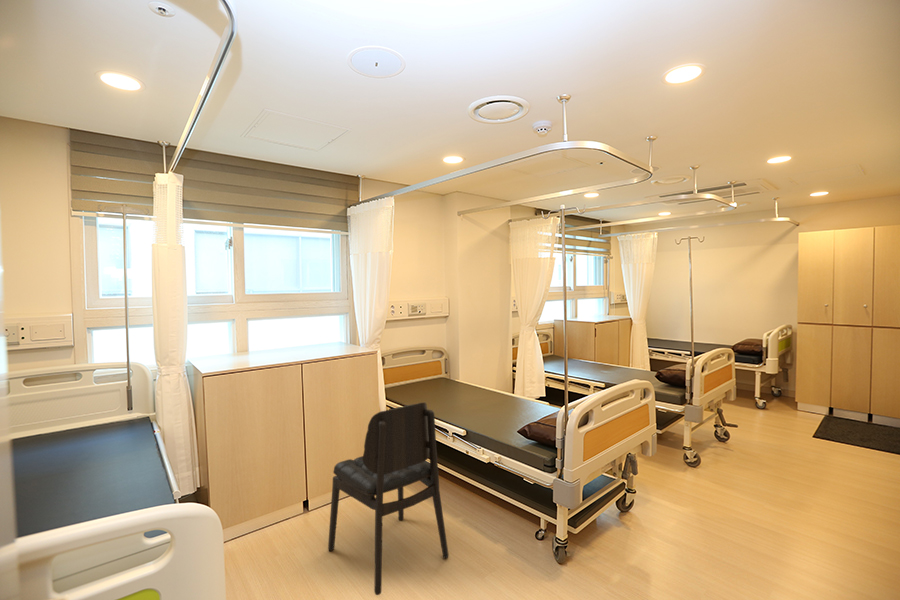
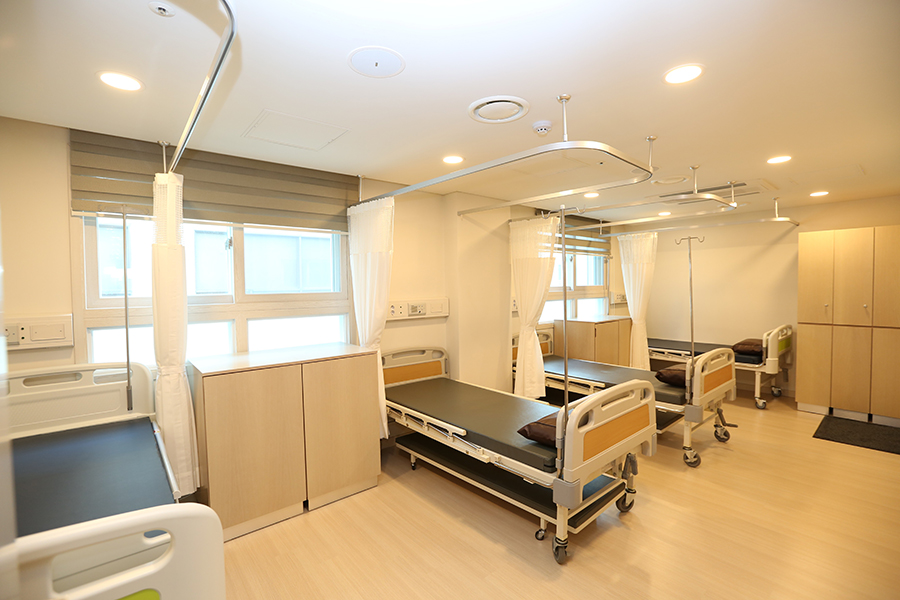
- chair [327,402,450,596]
